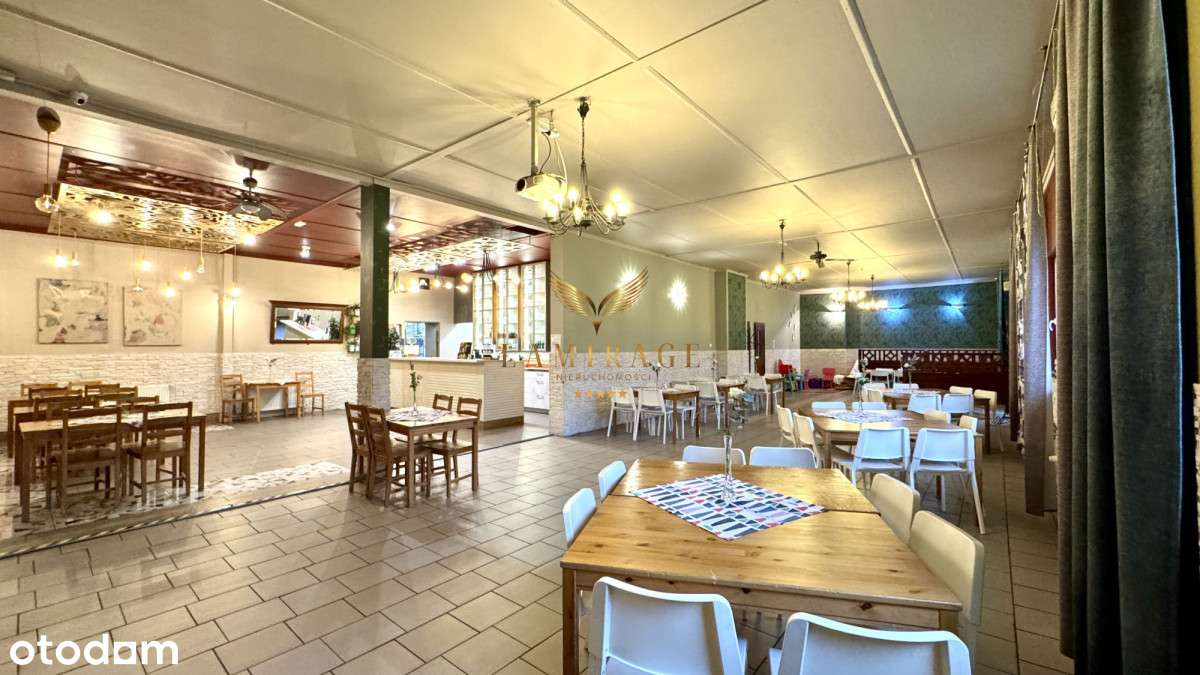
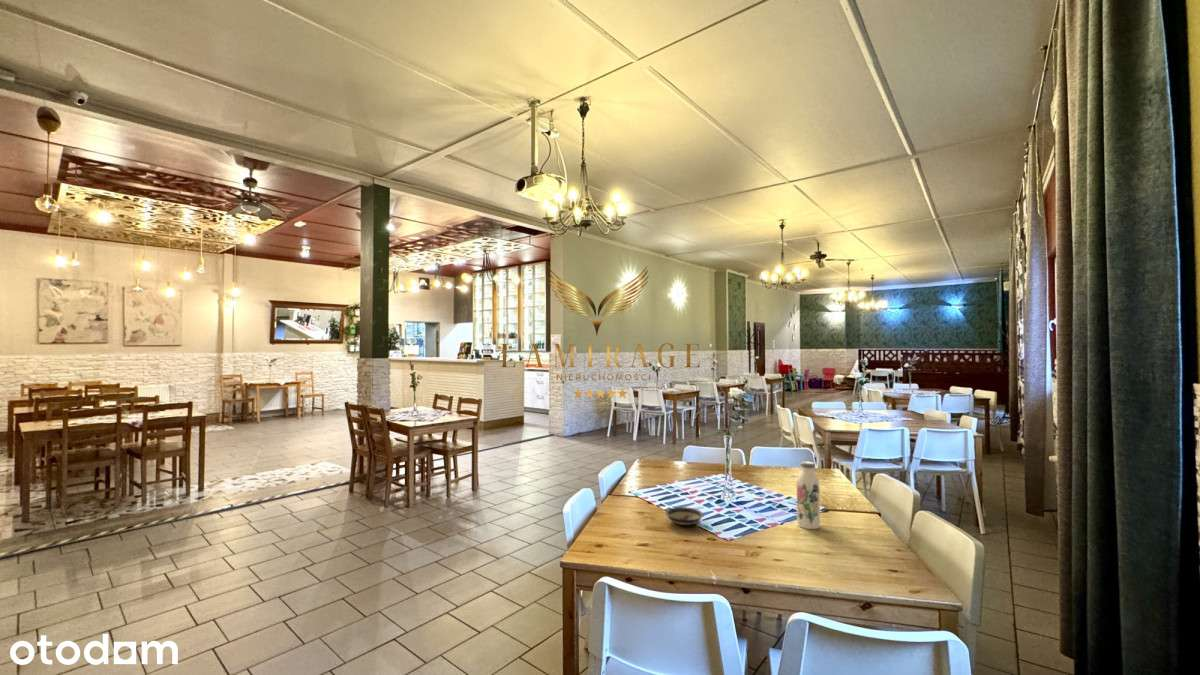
+ water bottle [796,460,821,530]
+ saucer [665,506,704,526]
